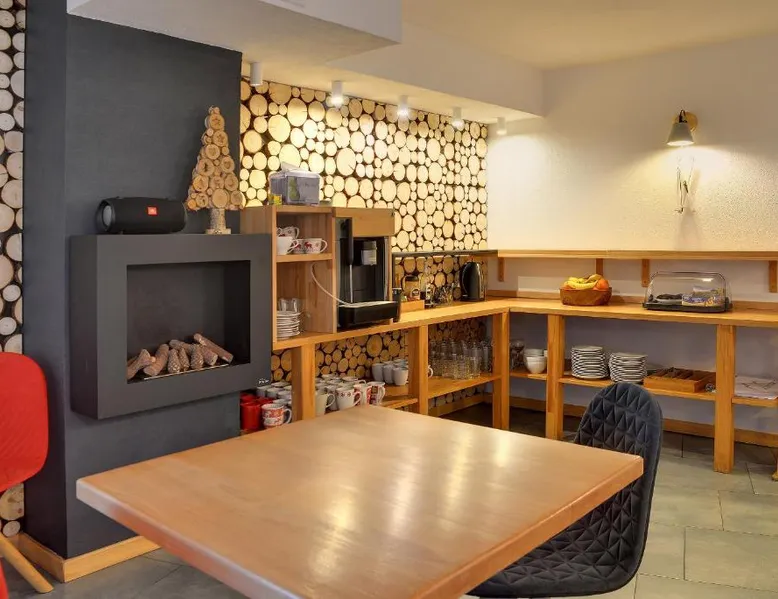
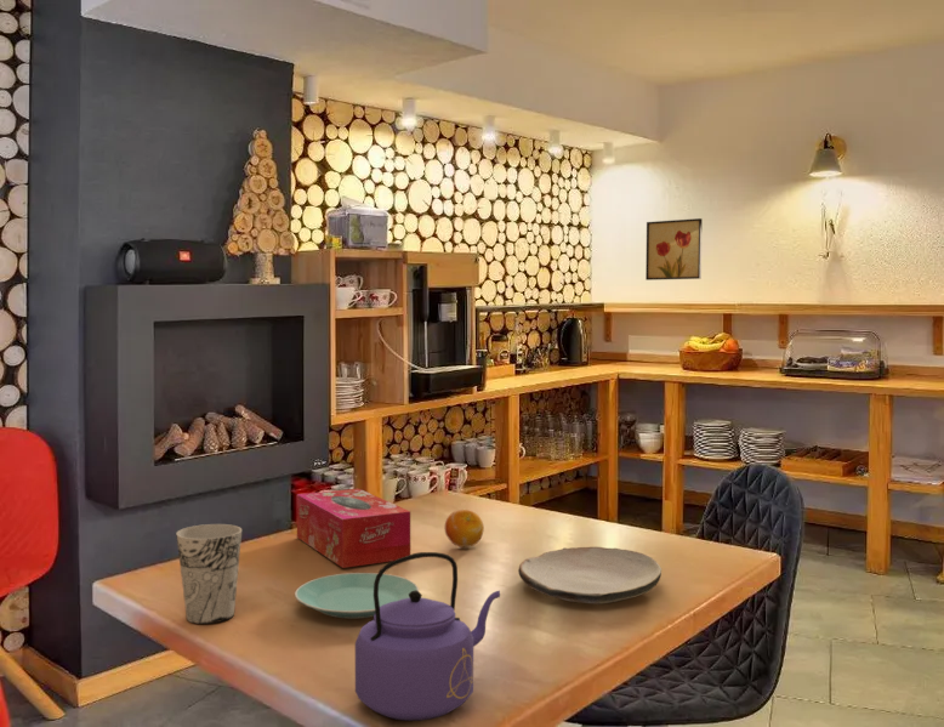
+ plate [517,546,662,604]
+ kettle [354,551,501,722]
+ cup [175,523,243,625]
+ tissue box [296,488,411,569]
+ wall art [644,217,704,282]
+ fruit [444,509,485,549]
+ plate [294,572,420,620]
